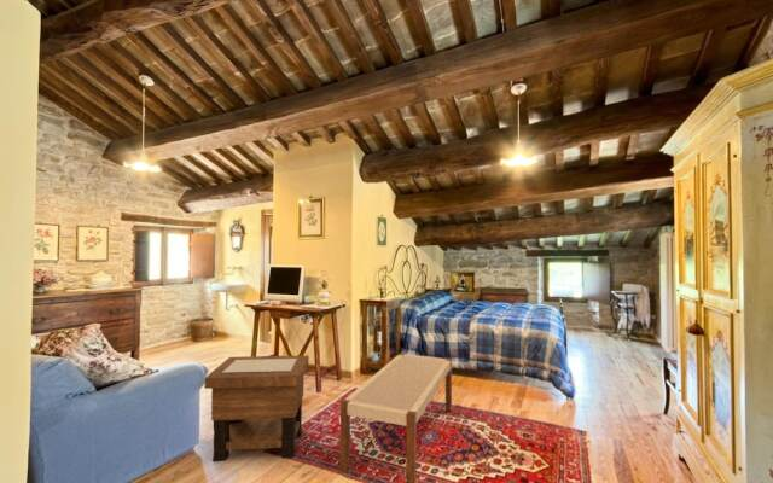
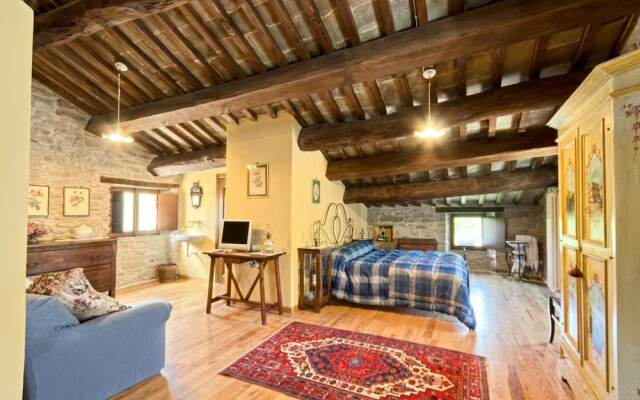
- bench [339,353,453,483]
- side table [203,354,310,462]
